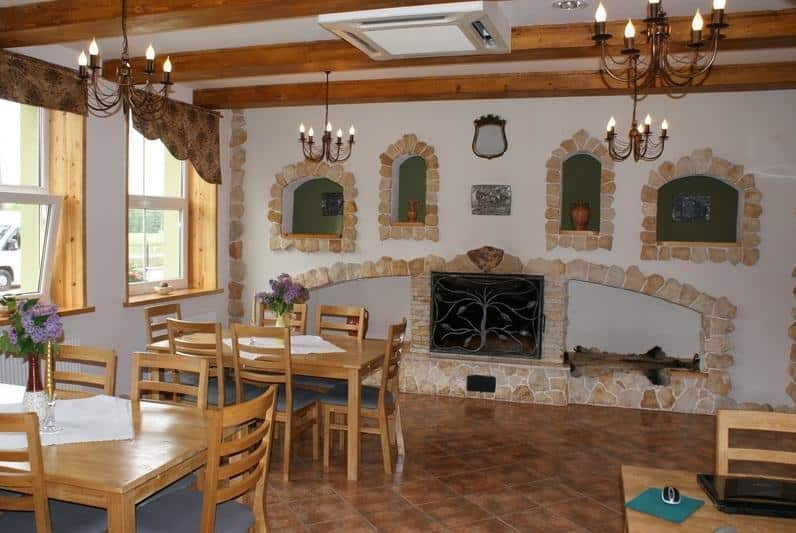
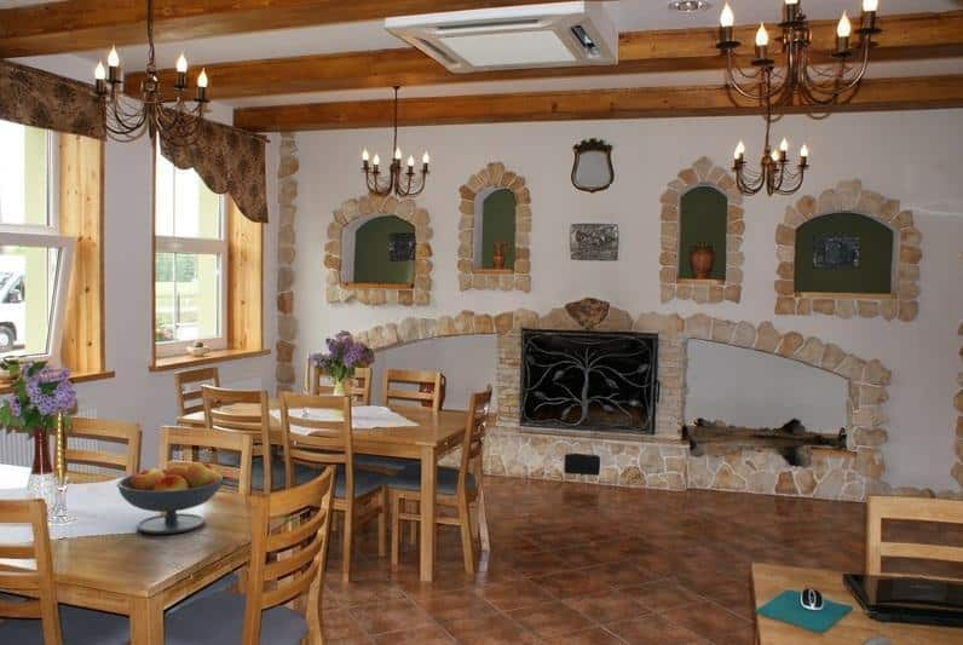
+ fruit bowl [116,460,224,535]
